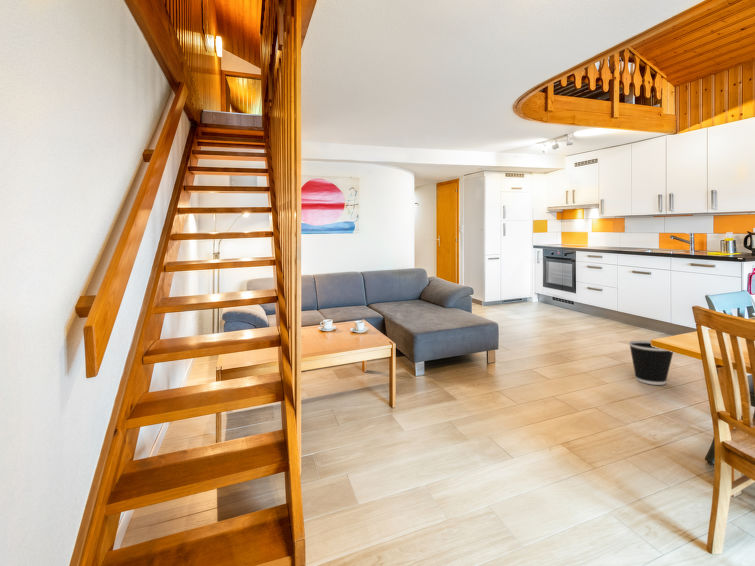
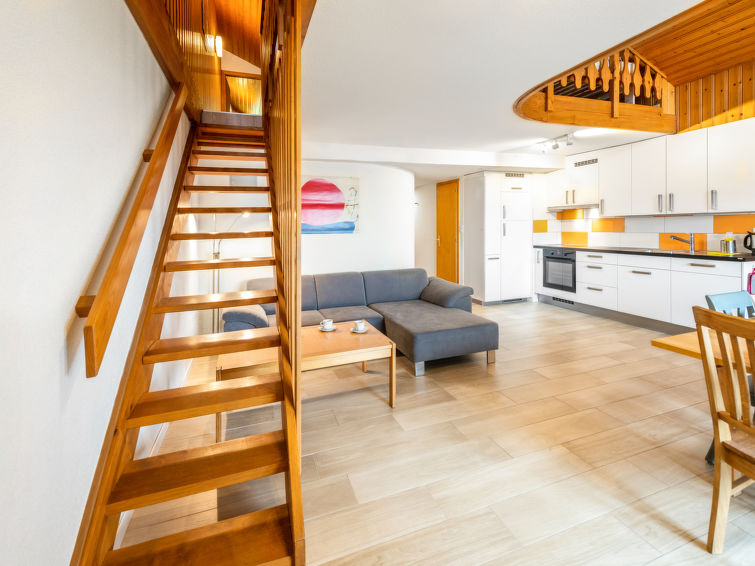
- wastebasket [628,340,674,386]
